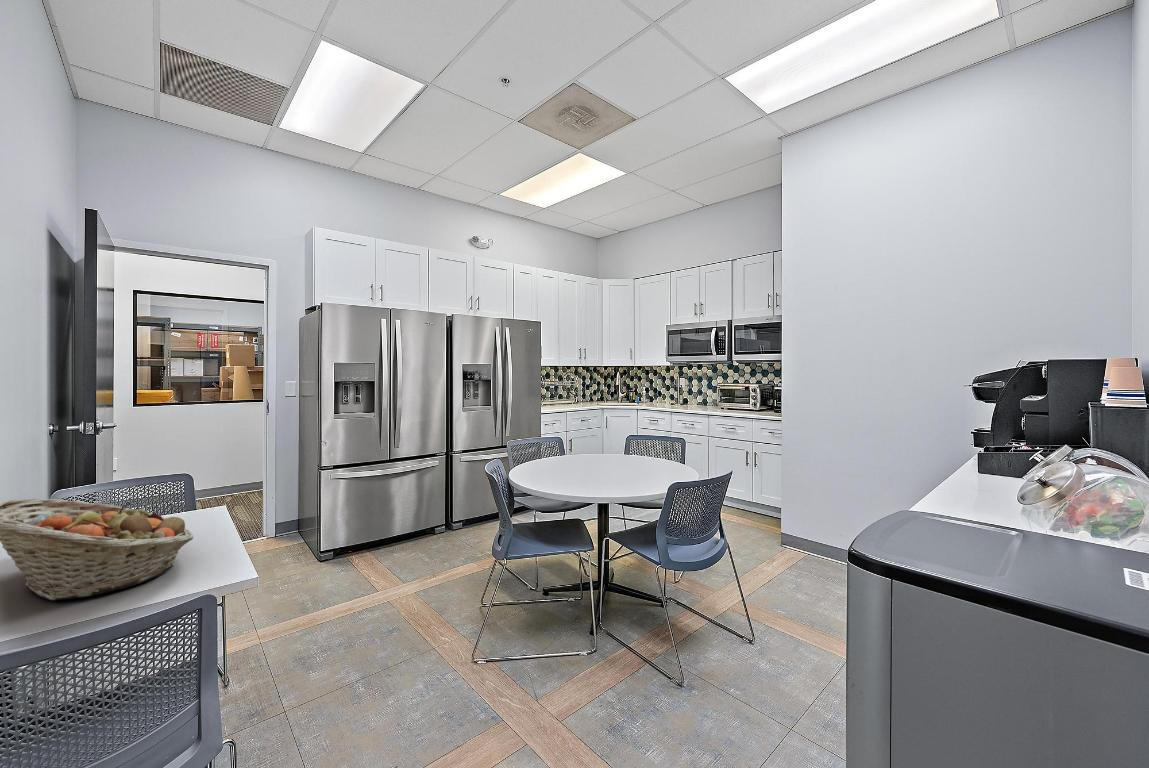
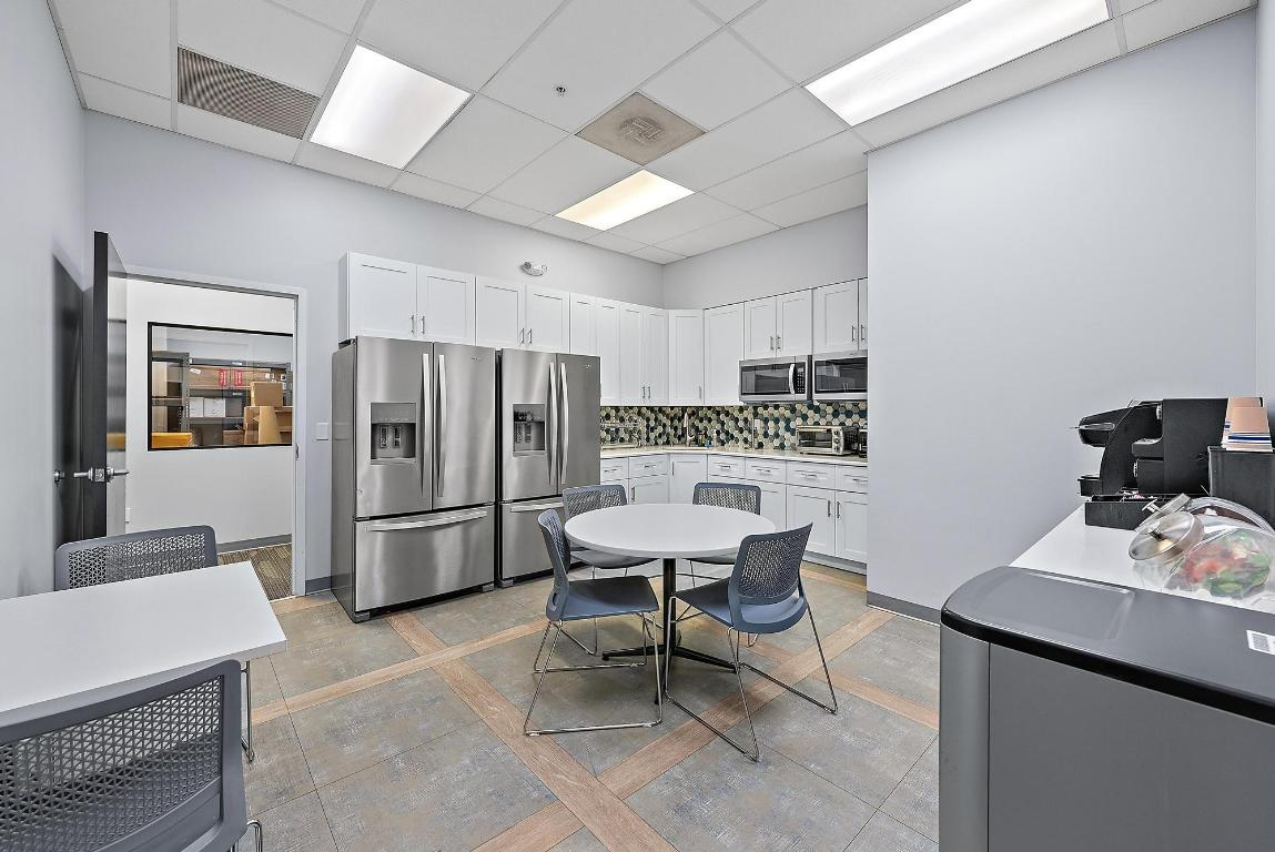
- fruit basket [0,498,194,601]
